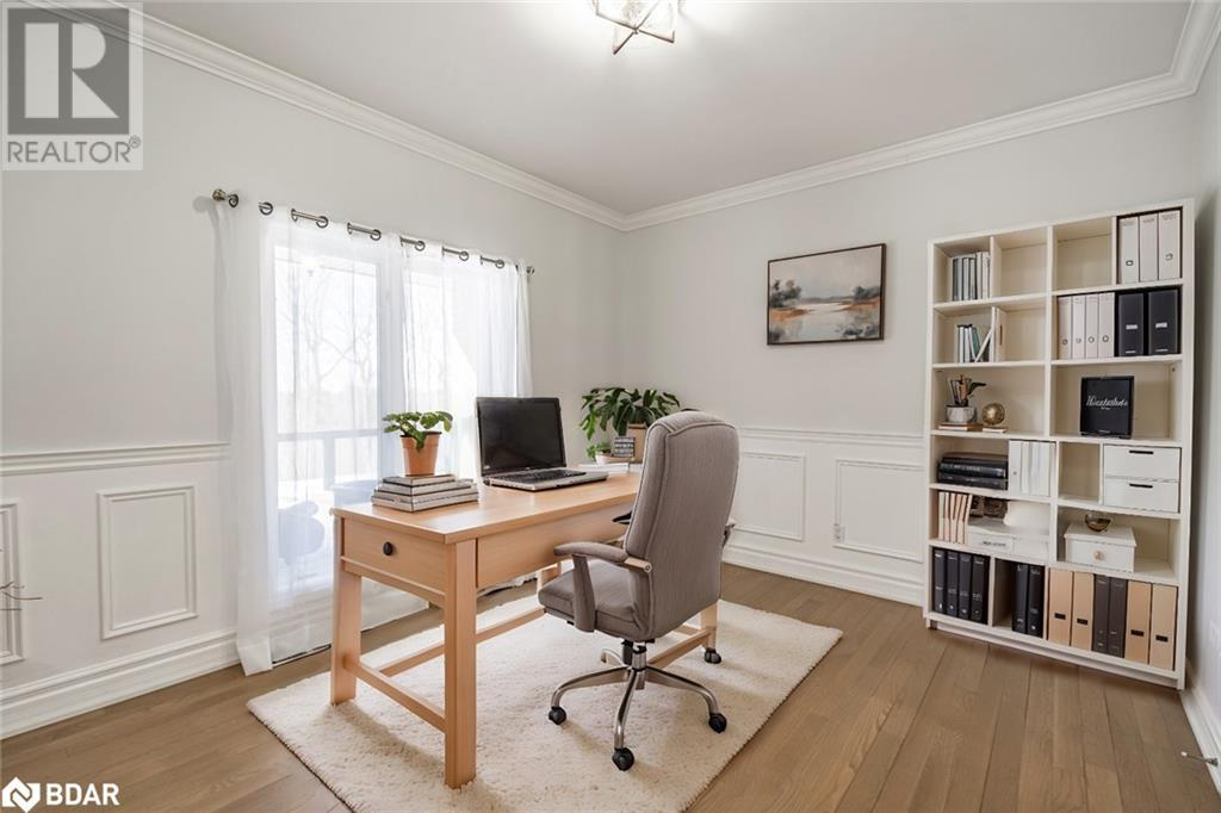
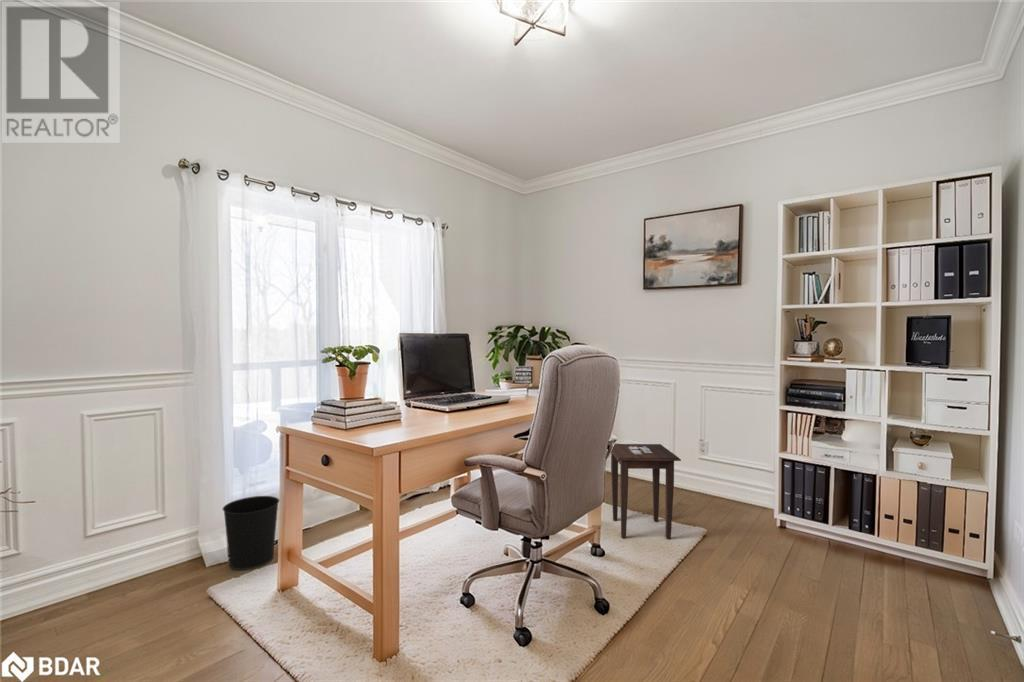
+ side table [610,443,682,540]
+ wastebasket [222,495,280,572]
